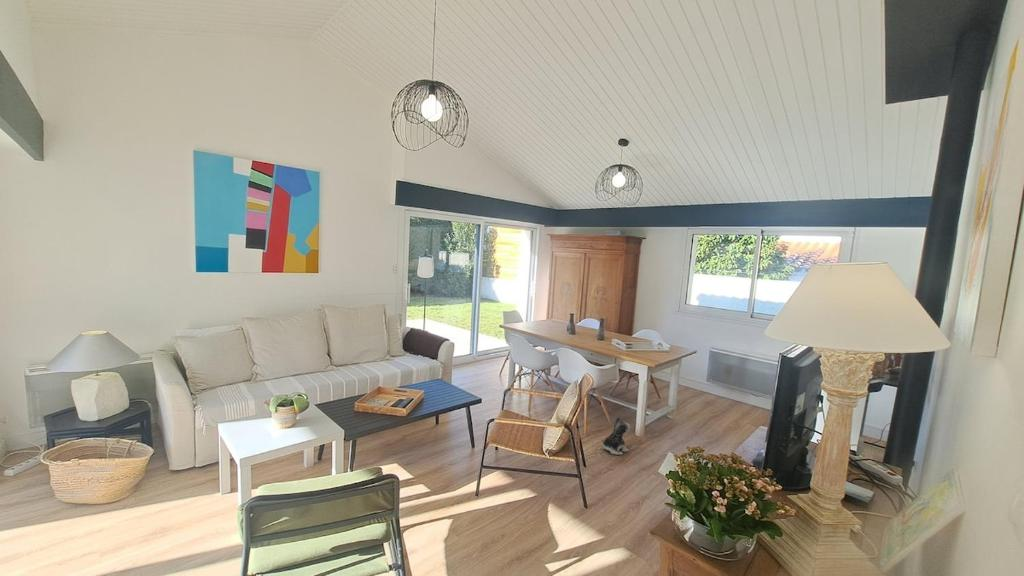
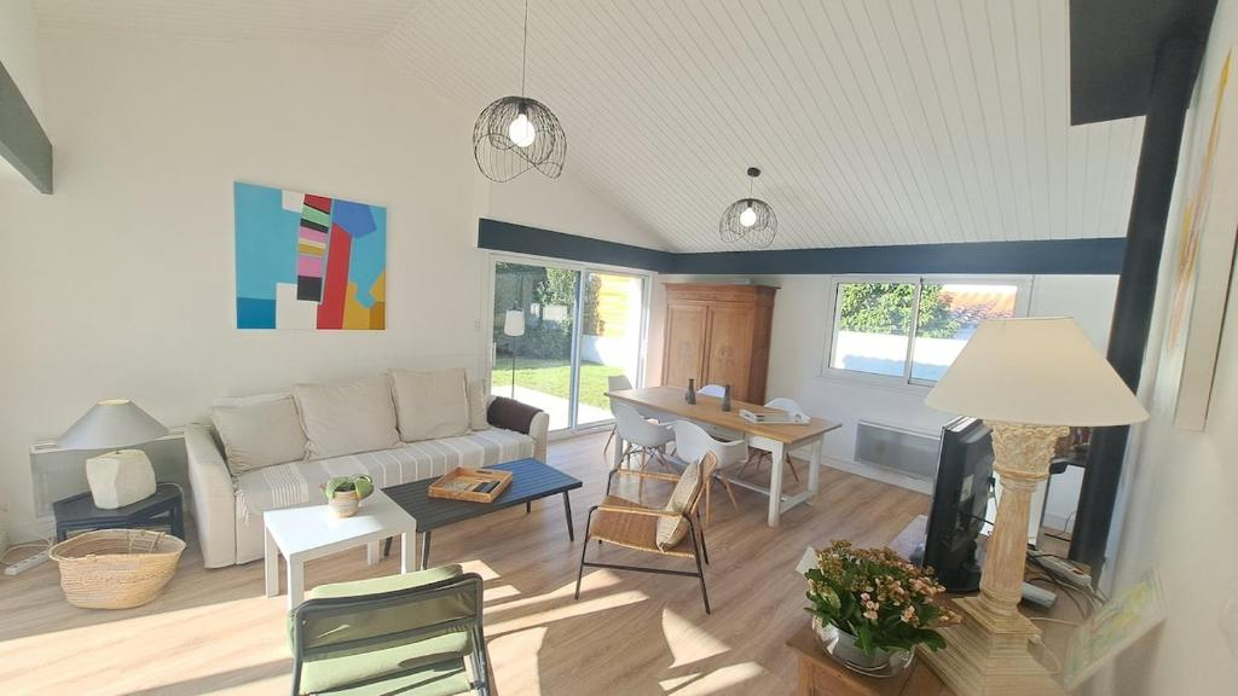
- plush toy [601,415,631,456]
